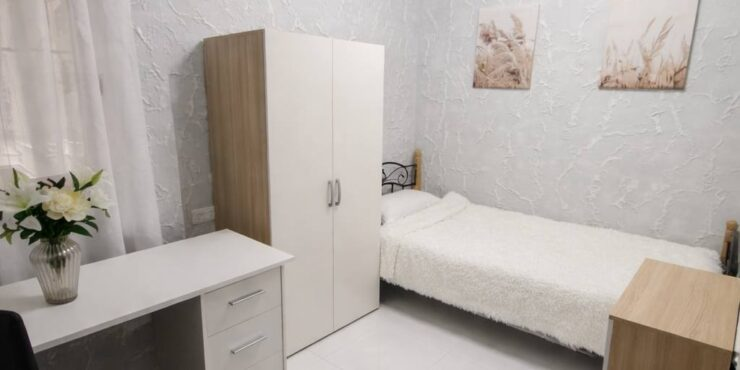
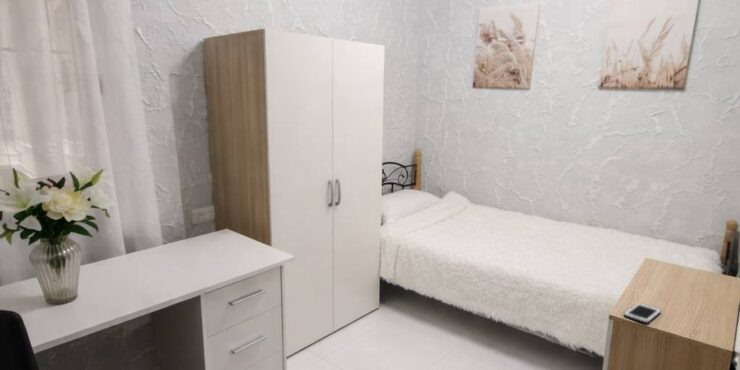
+ cell phone [623,302,662,324]
